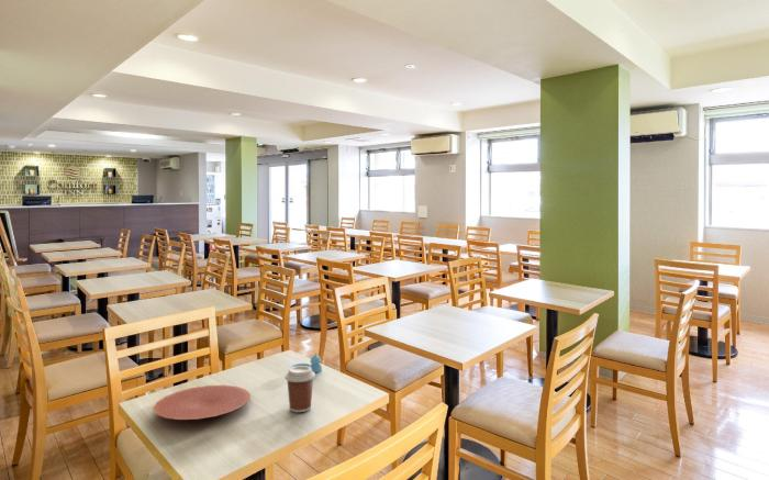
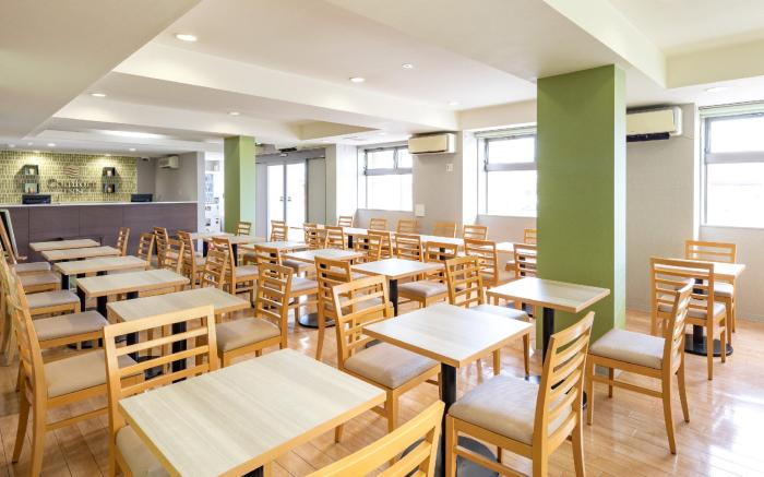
- coffee cup [283,366,316,413]
- plate [152,384,252,421]
- salt and pepper shaker set [290,353,323,373]
